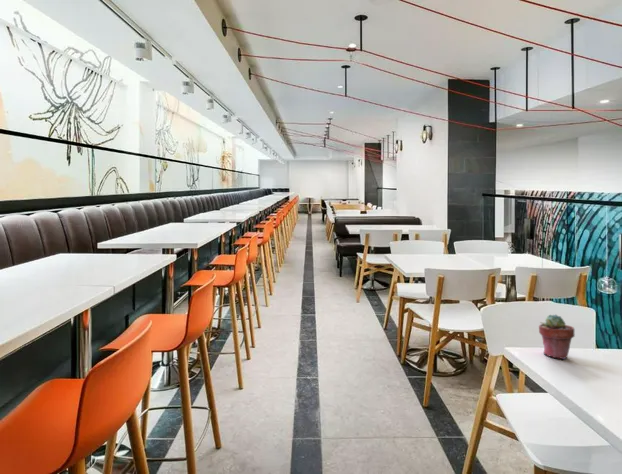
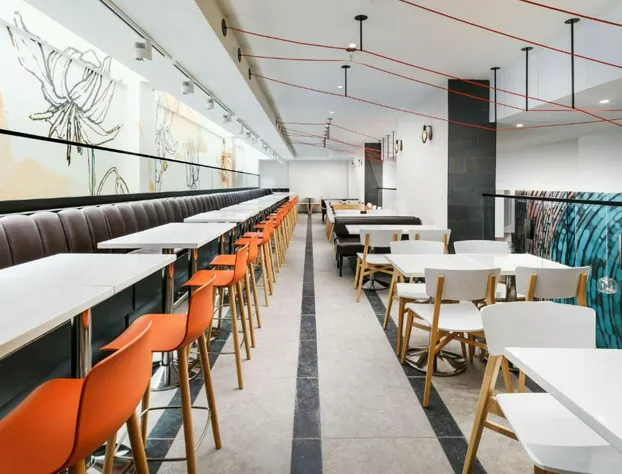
- potted succulent [538,313,576,360]
